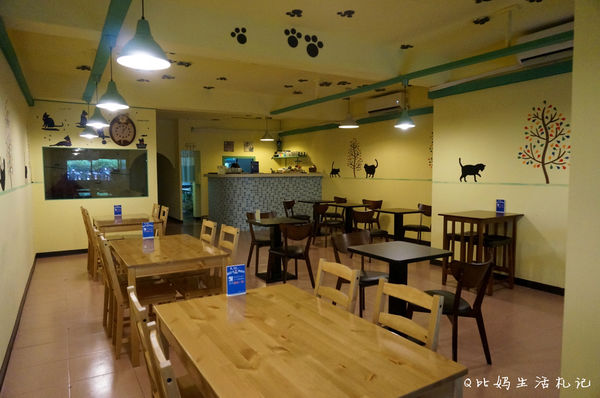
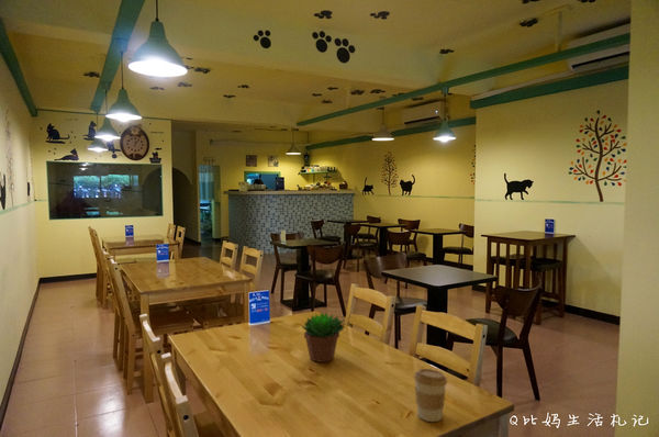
+ succulent plant [300,312,346,363]
+ coffee cup [413,368,448,423]
